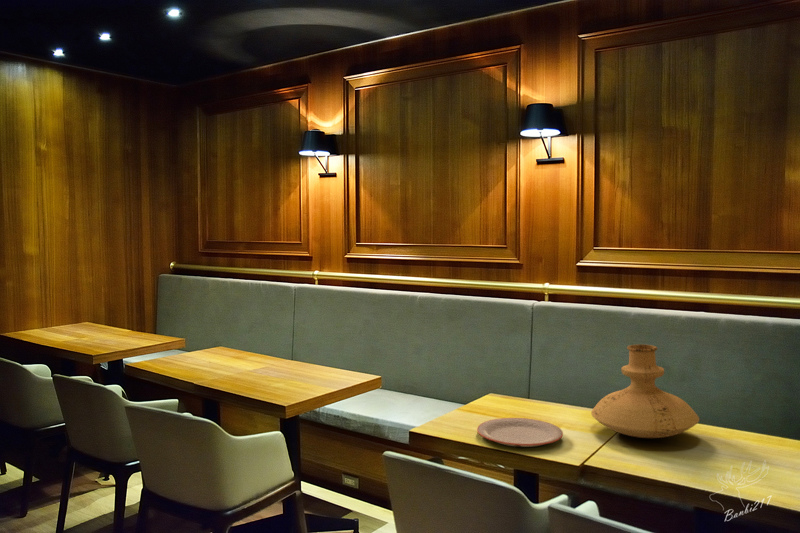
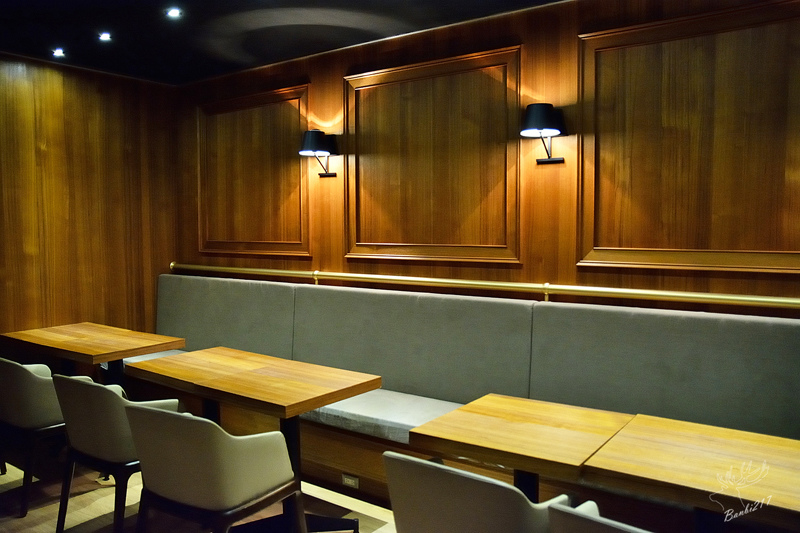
- plate [476,417,564,448]
- vase [590,343,700,439]
